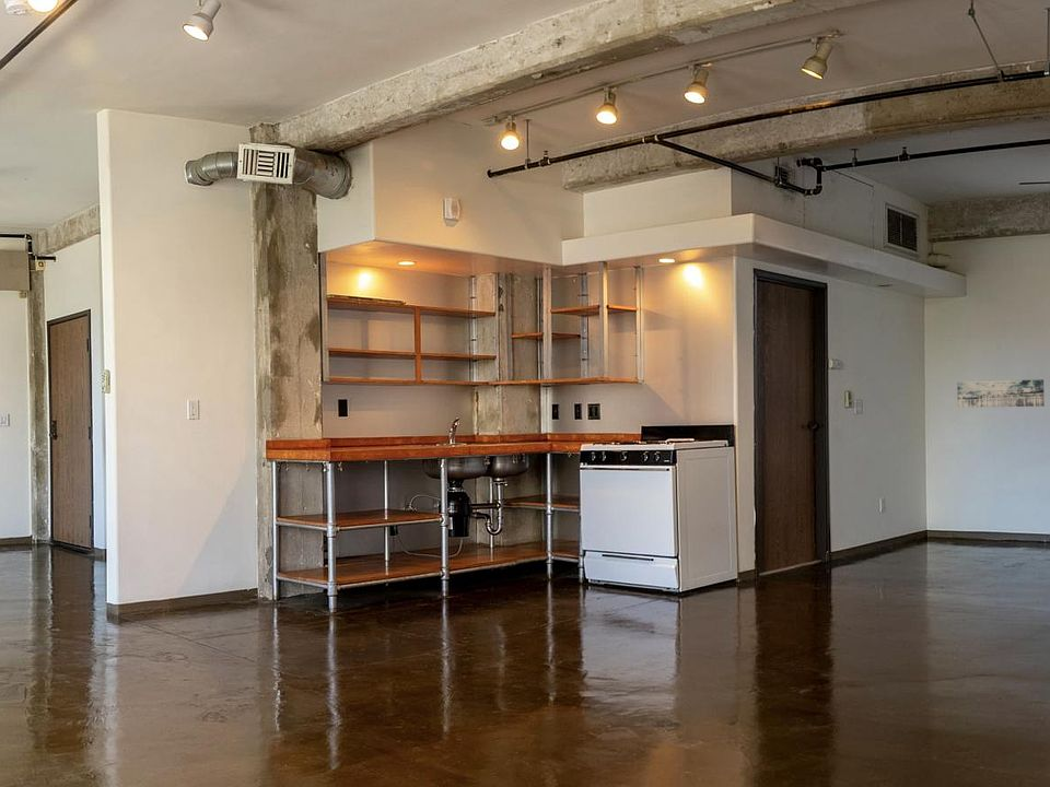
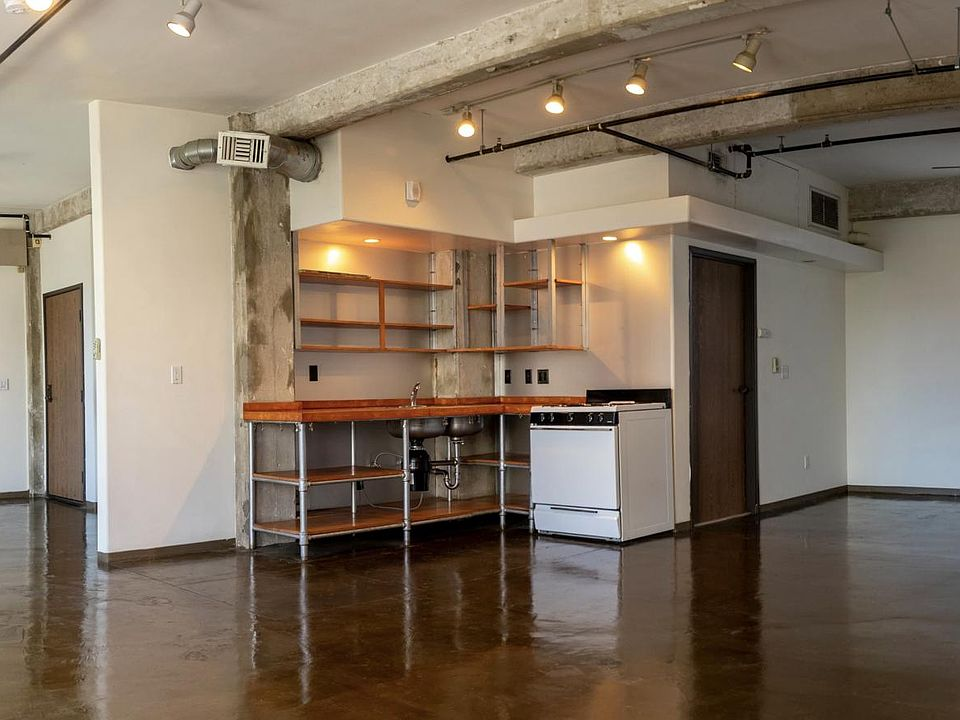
- wall art [956,378,1046,409]
